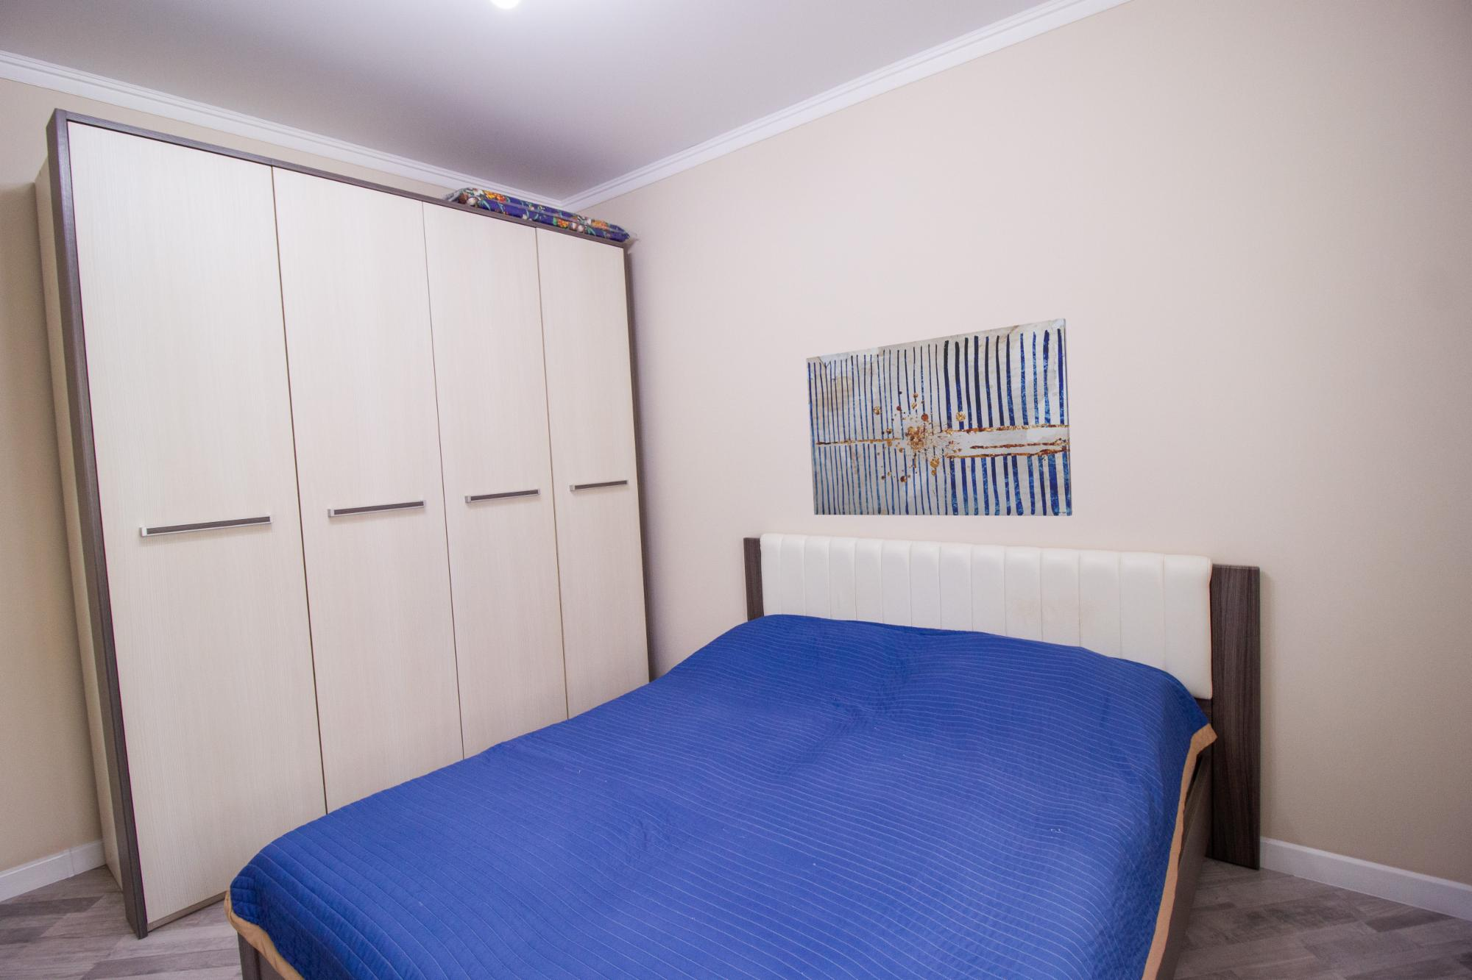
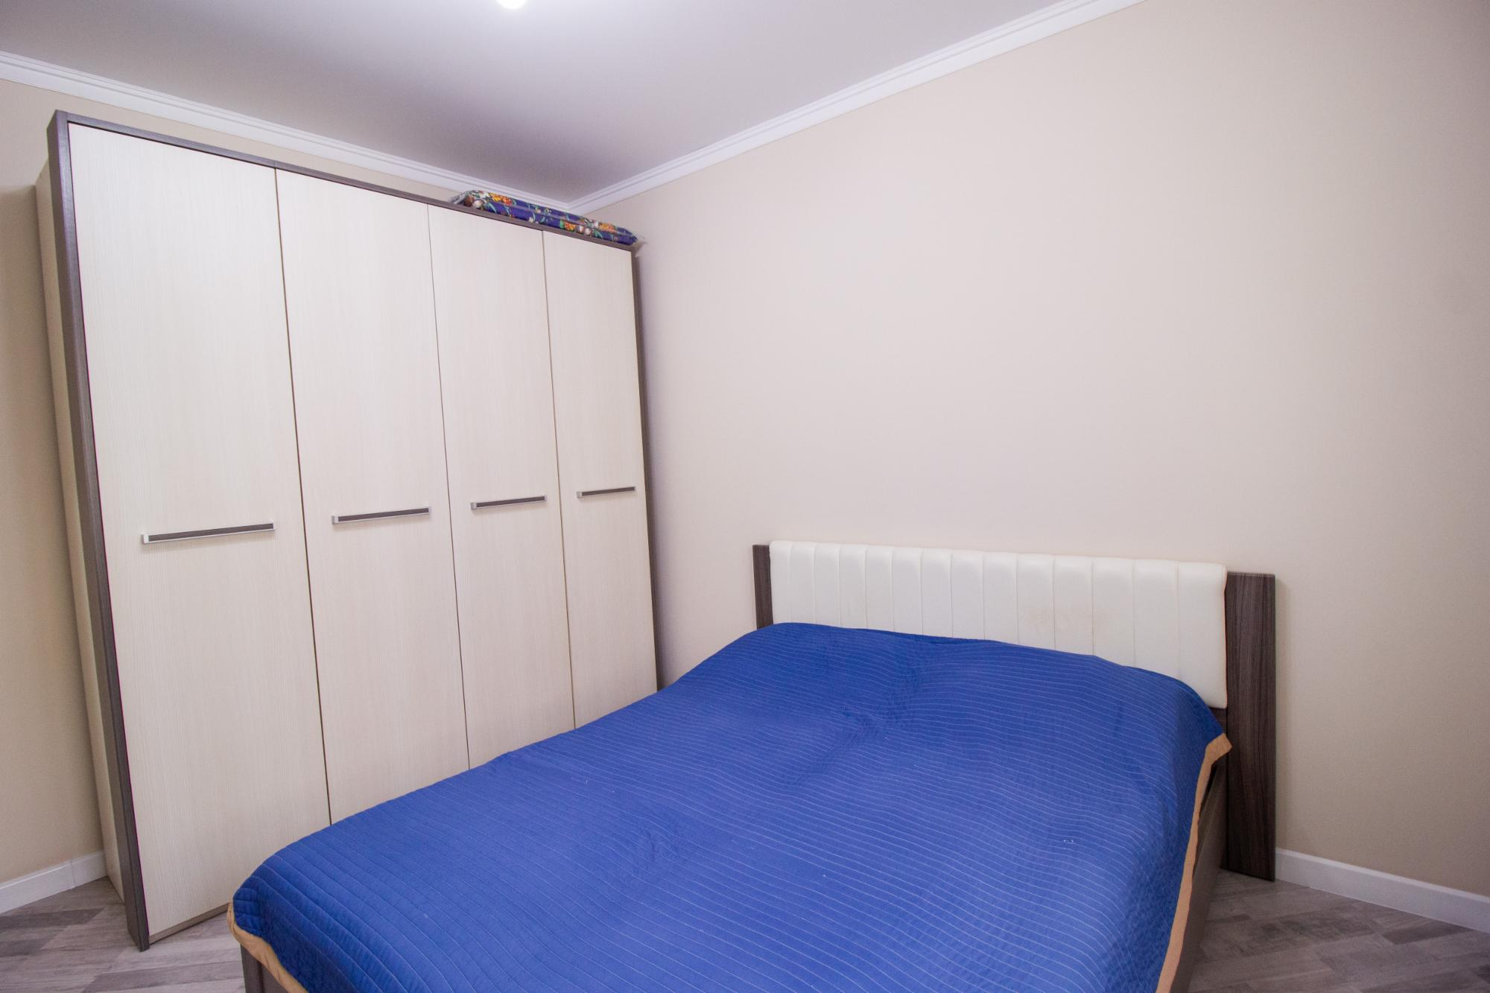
- wall art [805,317,1074,517]
